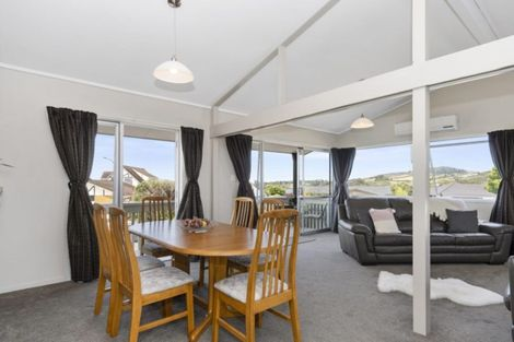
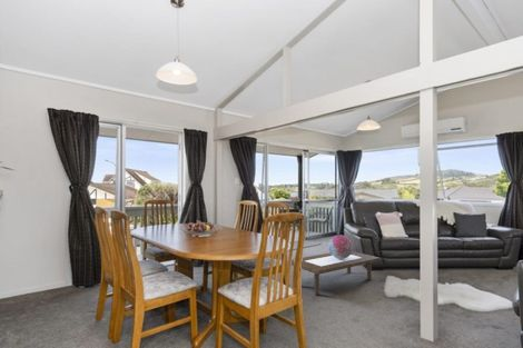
+ coffee table [290,250,381,296]
+ decorative globe [327,233,354,259]
